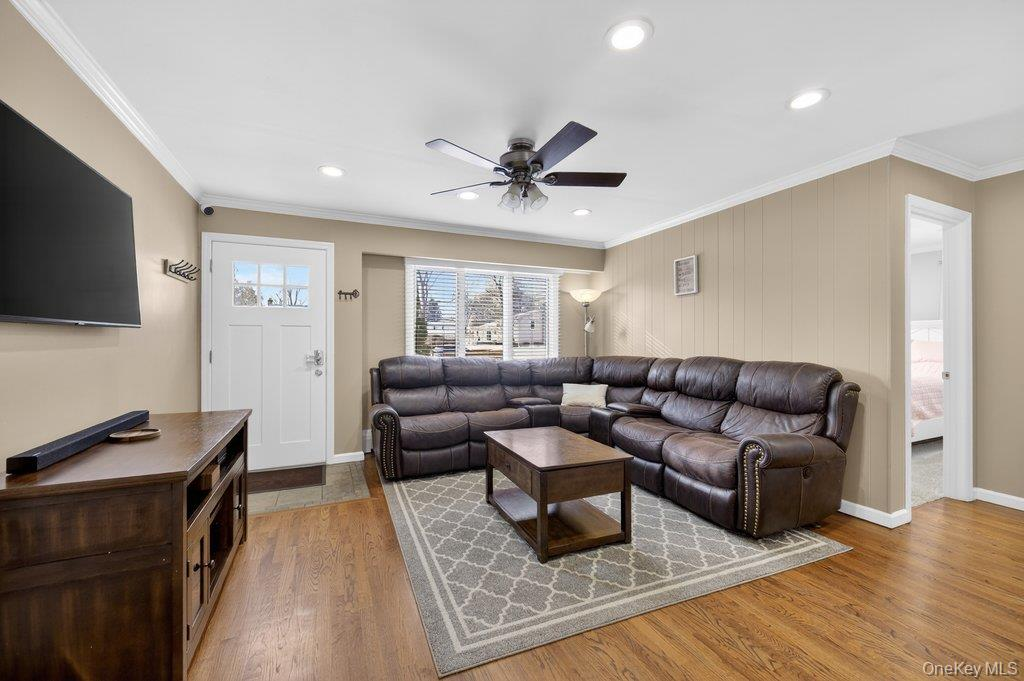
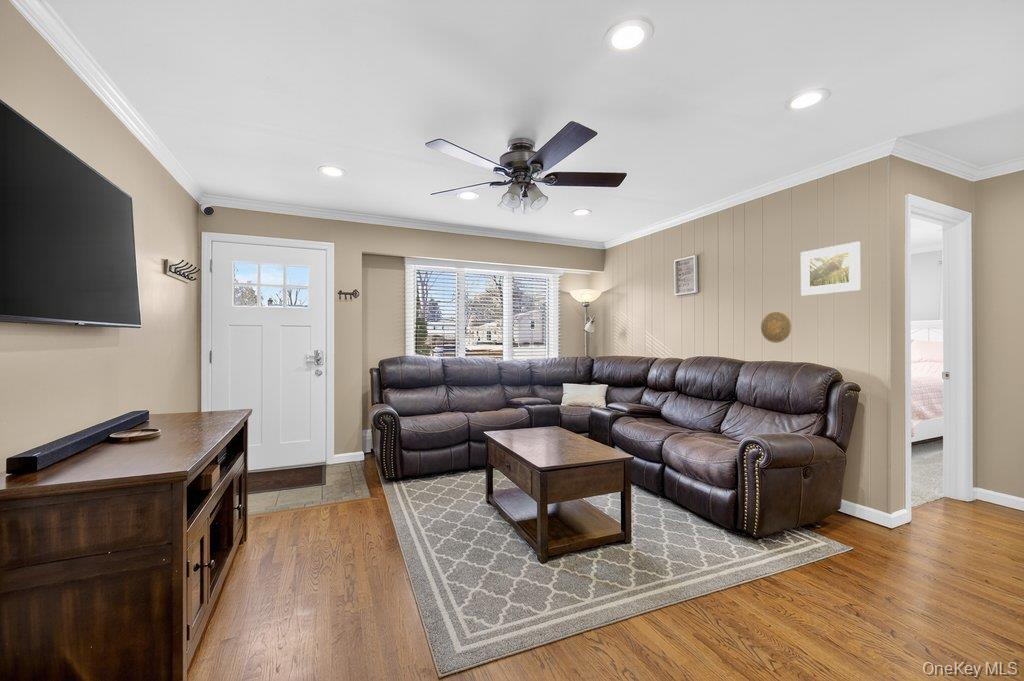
+ decorative plate [760,311,792,344]
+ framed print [800,241,861,297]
